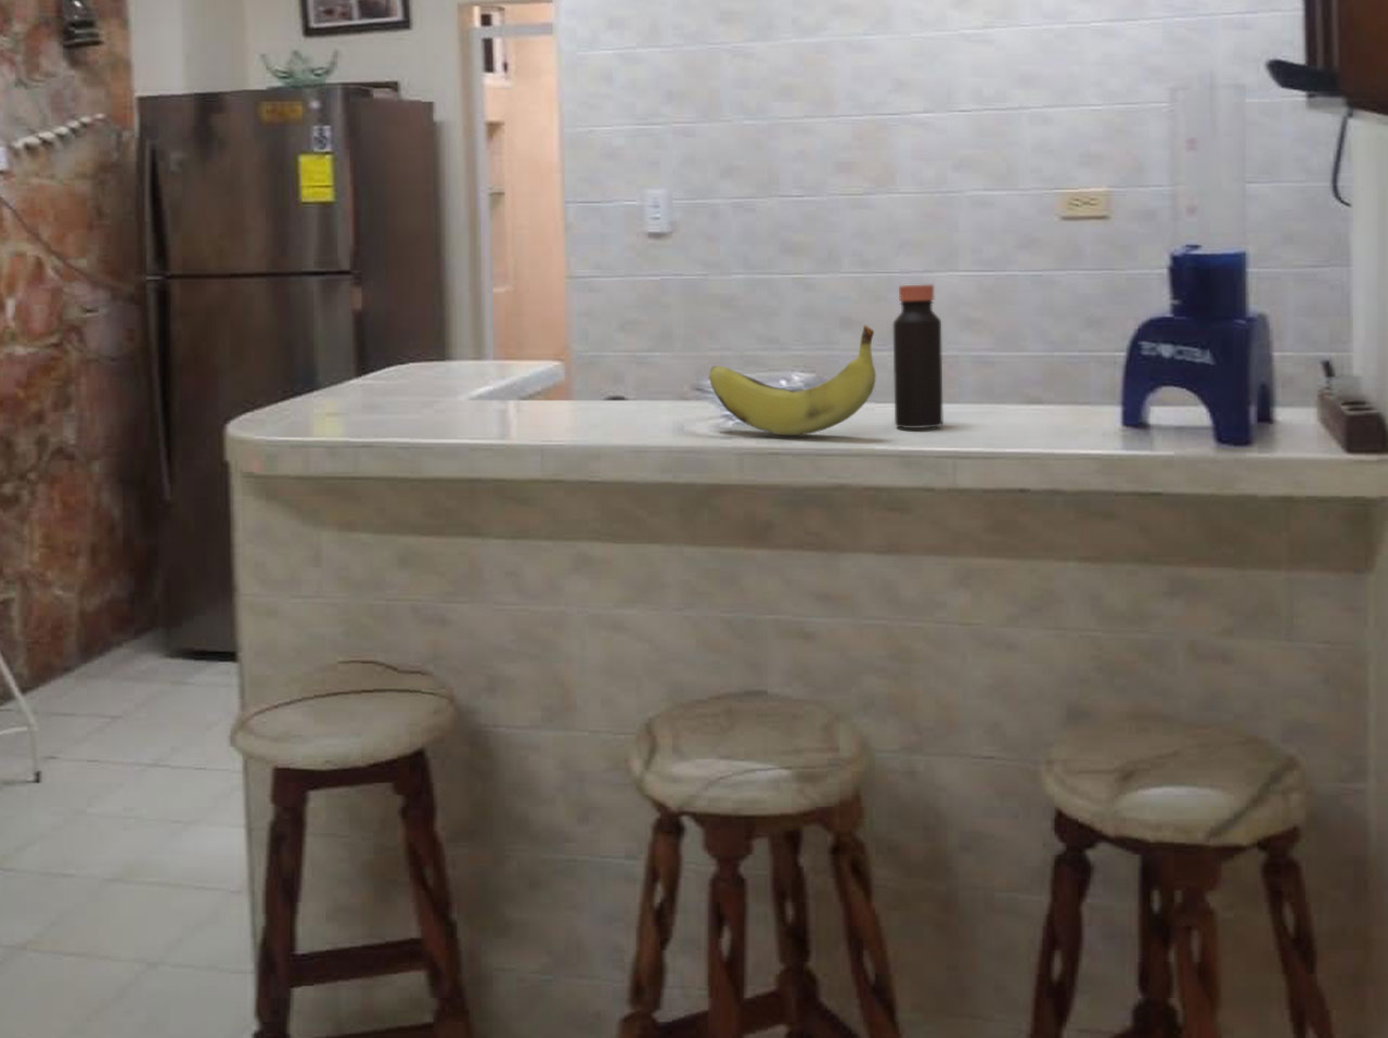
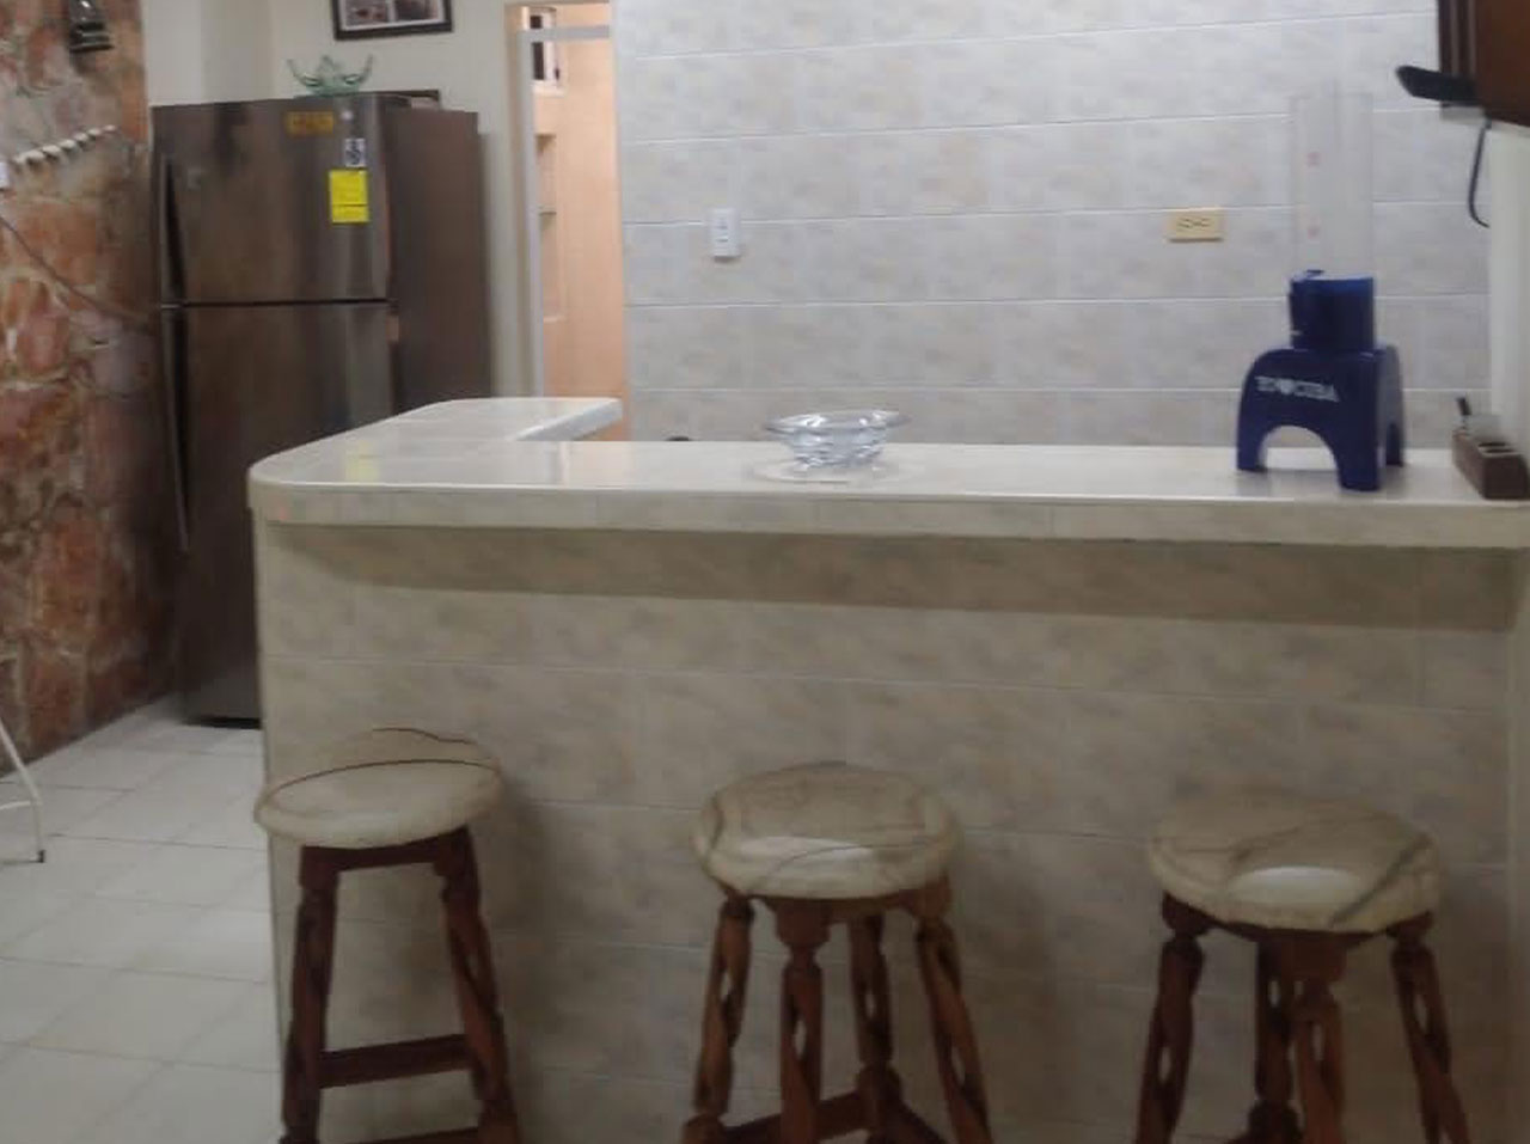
- bottle [892,285,944,430]
- banana [708,324,878,436]
